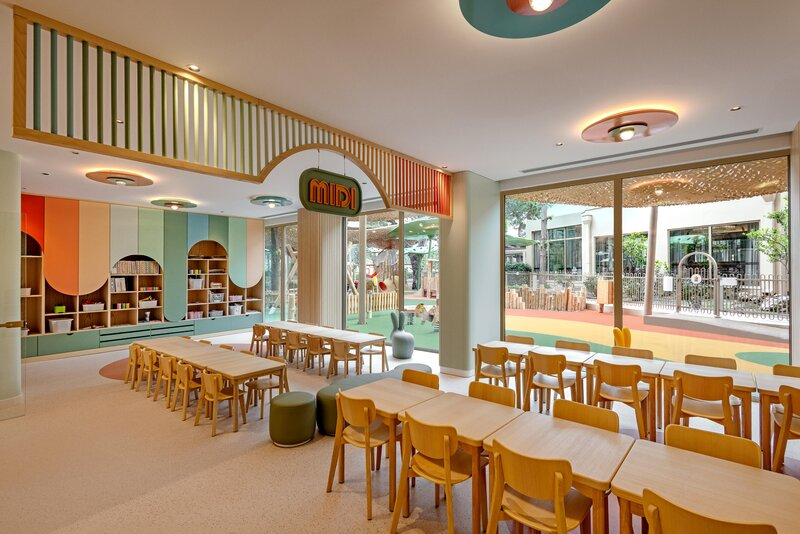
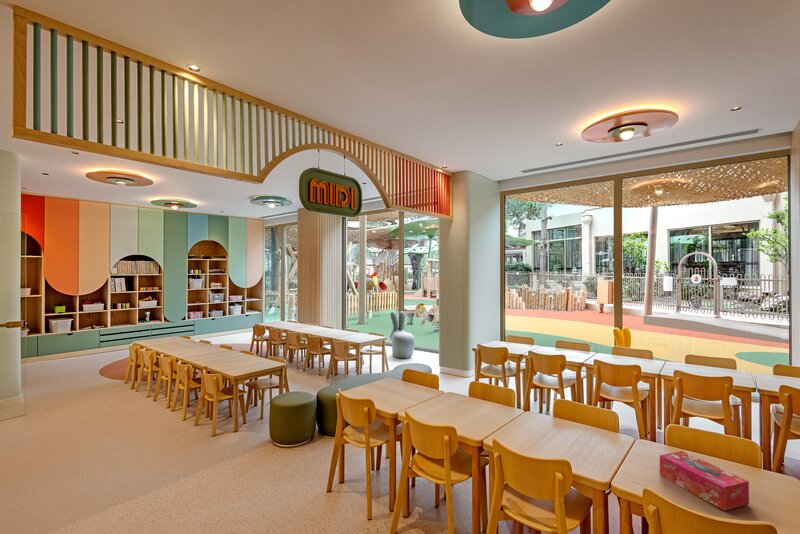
+ tissue box [659,450,750,512]
